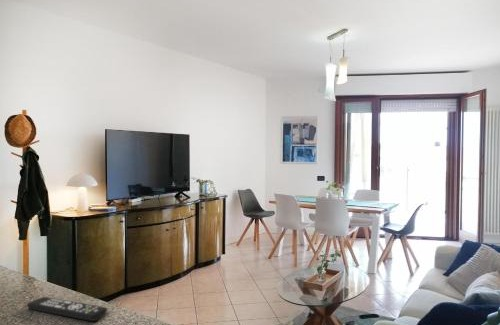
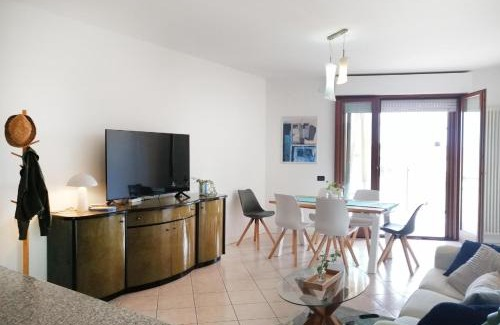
- remote control [26,296,108,322]
